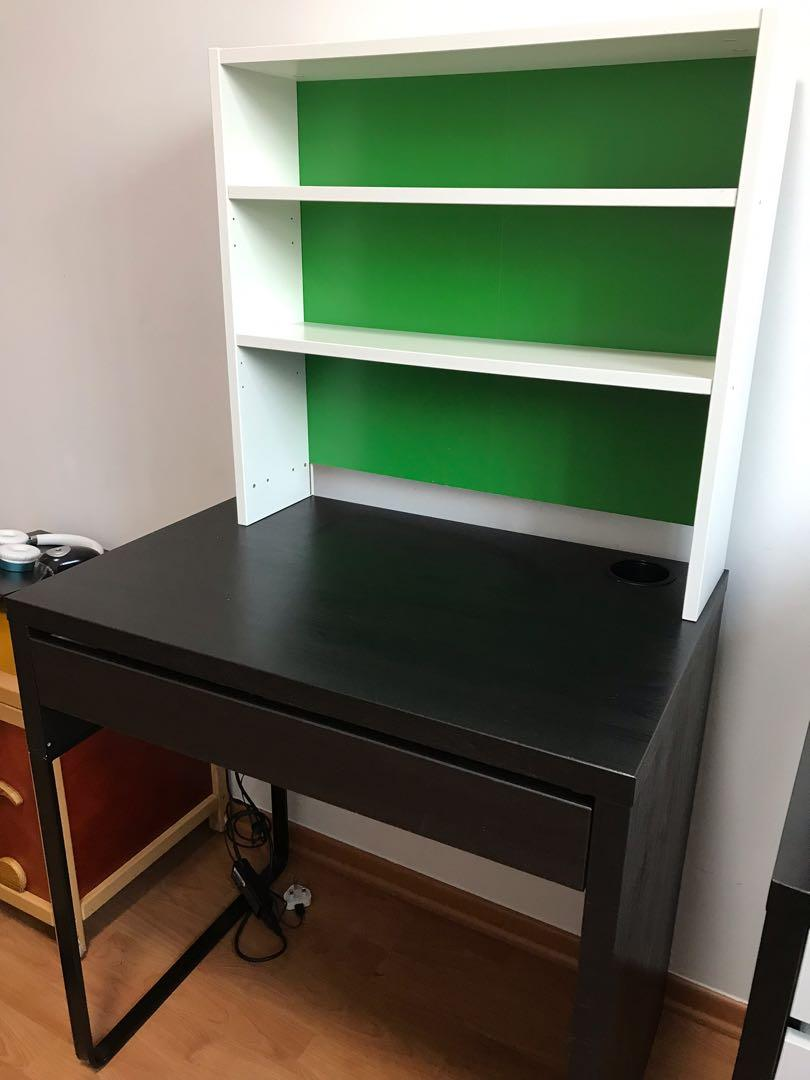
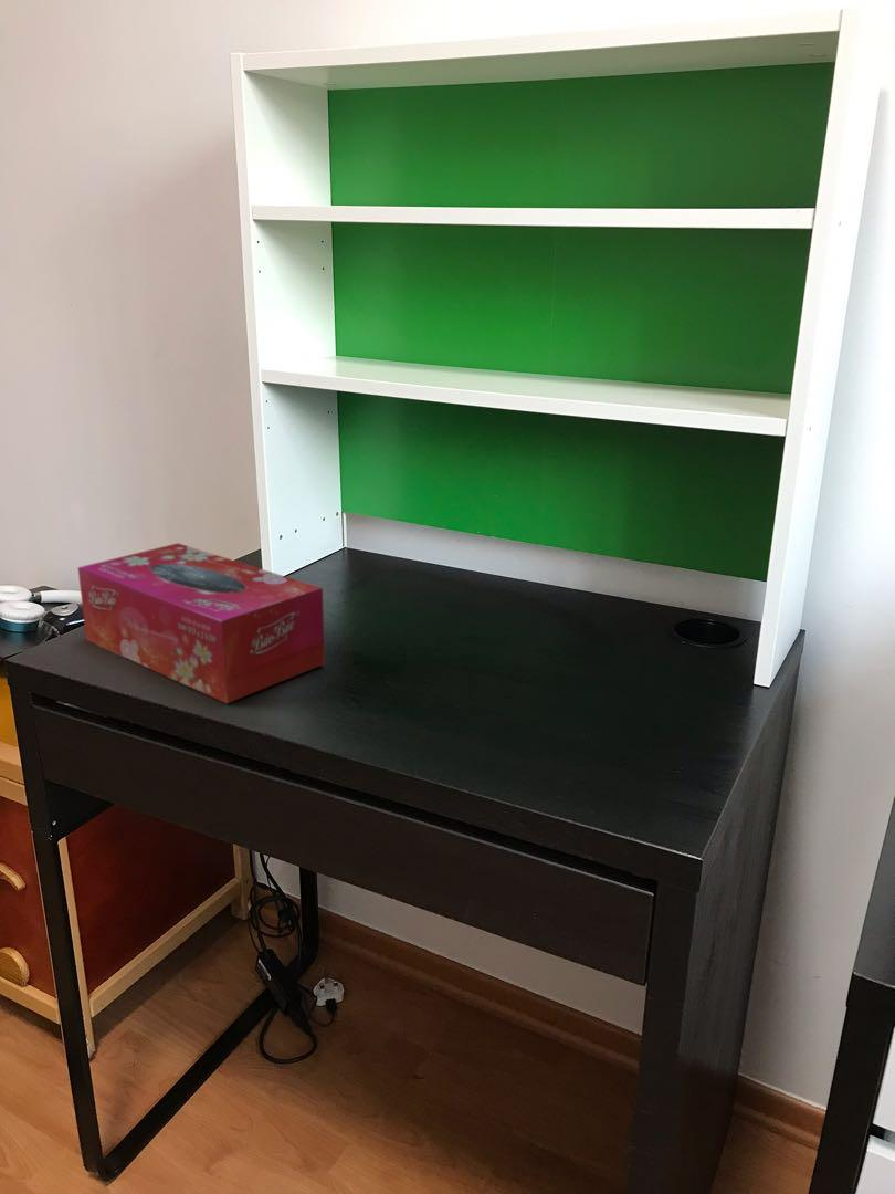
+ tissue box [77,542,326,704]
